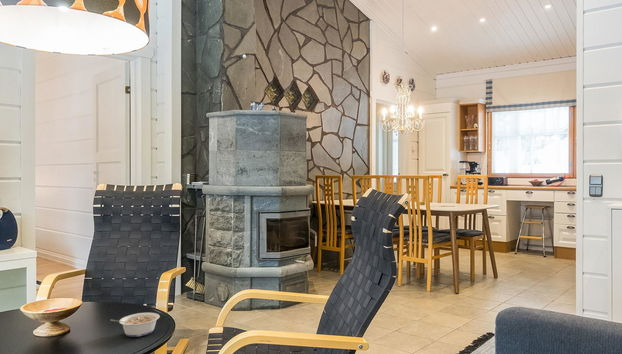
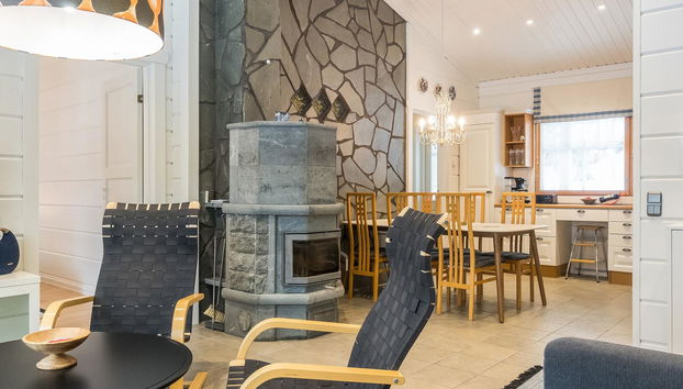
- legume [109,312,161,338]
